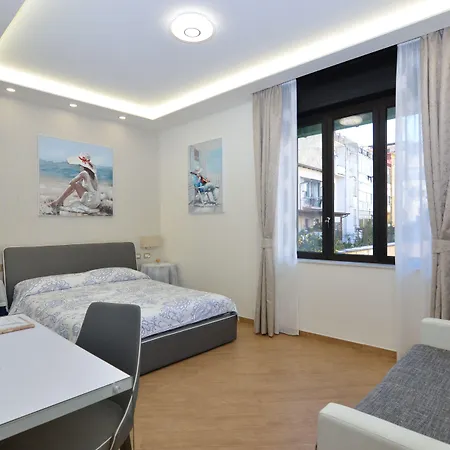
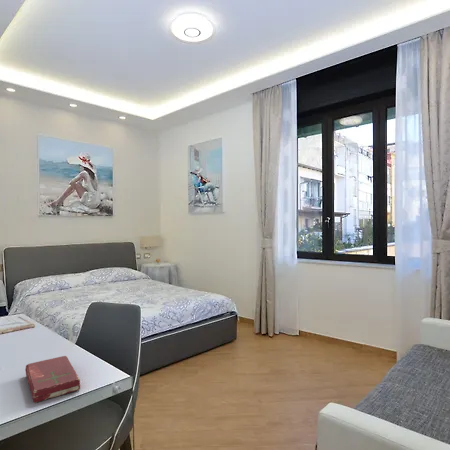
+ book [24,355,81,404]
